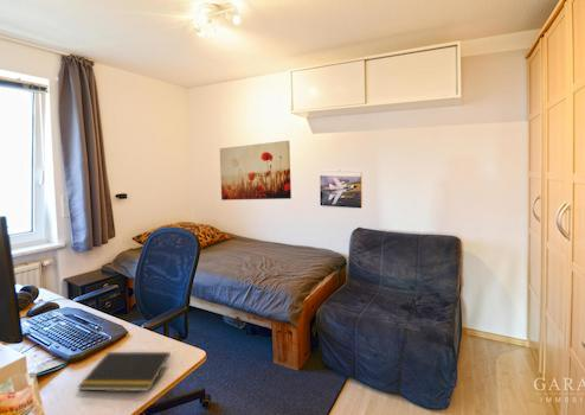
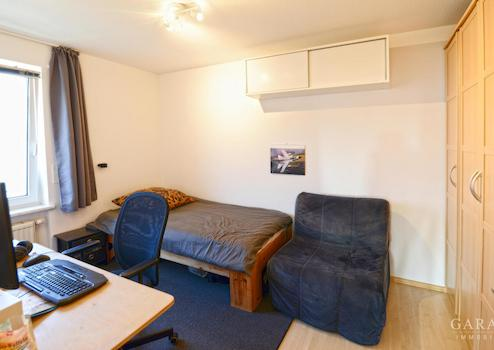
- wall art [219,140,292,202]
- notepad [76,351,172,392]
